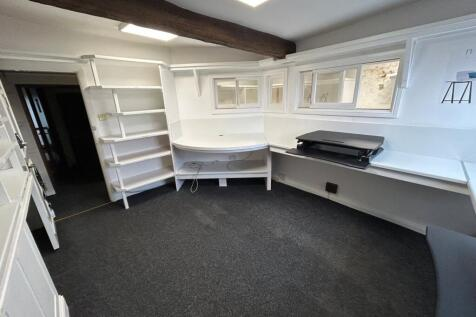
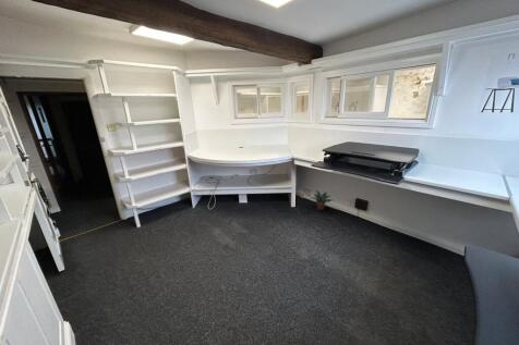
+ potted plant [310,189,335,211]
